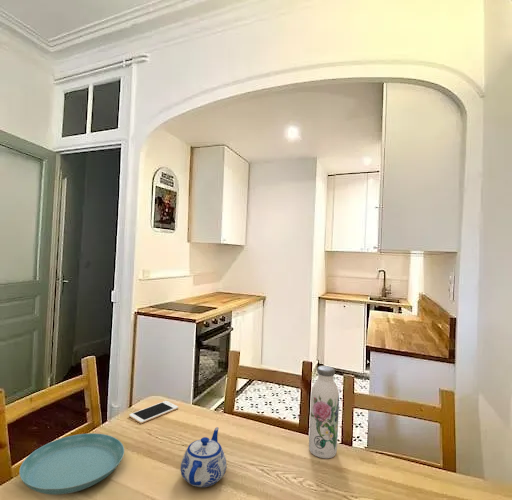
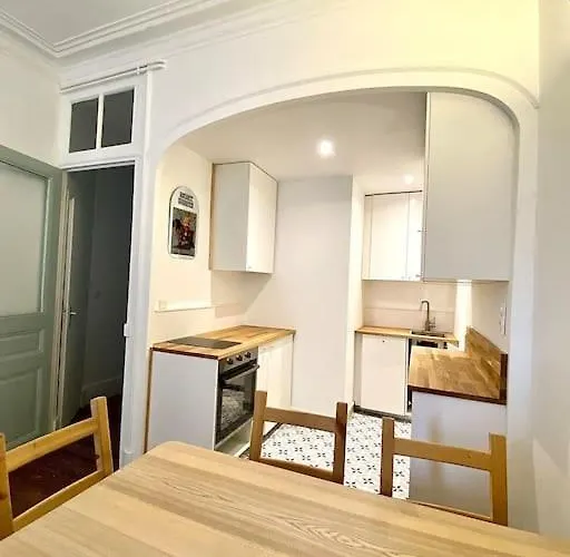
- saucer [18,432,125,496]
- teapot [179,427,227,488]
- cell phone [128,400,179,424]
- water bottle [308,365,340,459]
